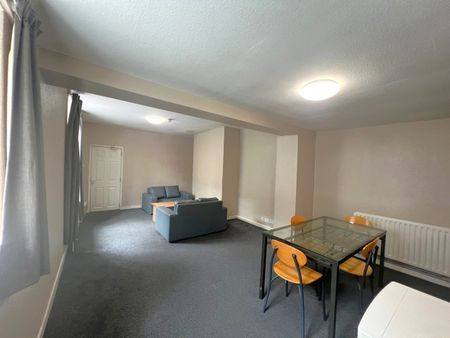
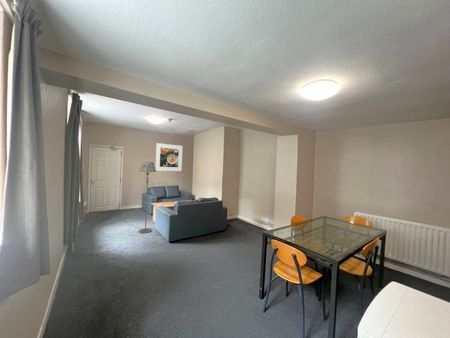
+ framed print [155,142,183,172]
+ floor lamp [138,161,157,234]
